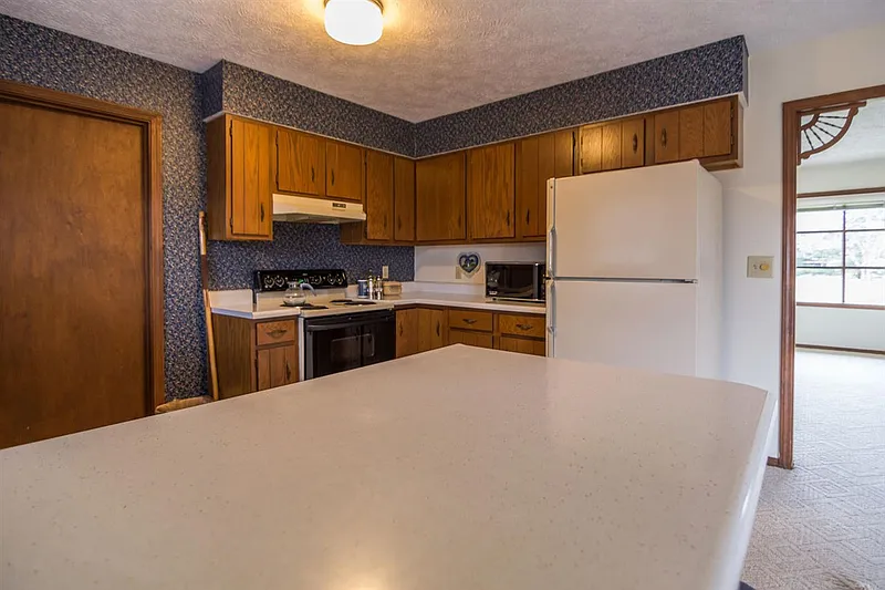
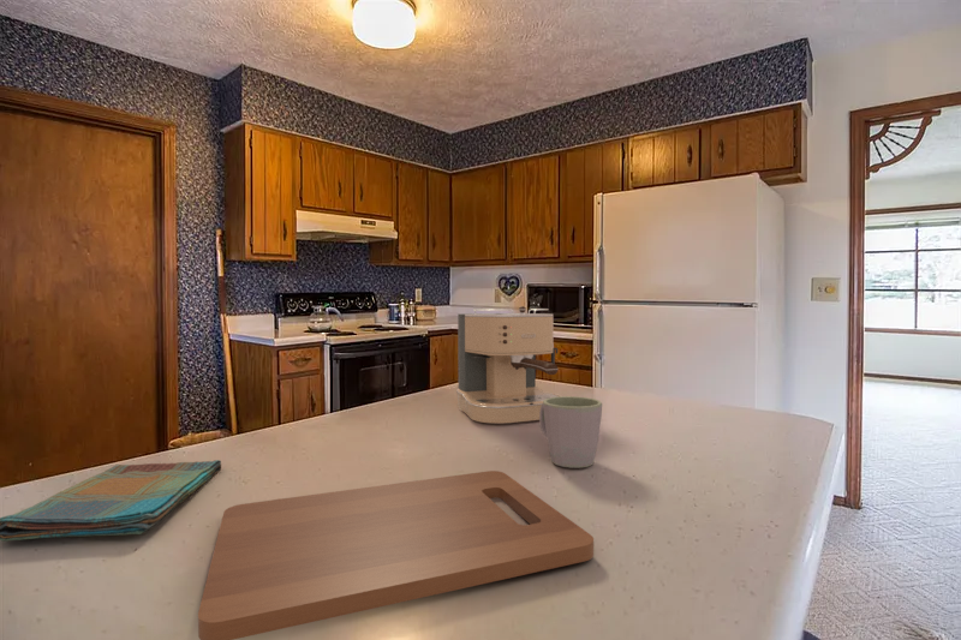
+ cutting board [197,469,595,640]
+ coffee maker [455,305,563,425]
+ mug [538,395,603,469]
+ dish towel [0,459,222,542]
